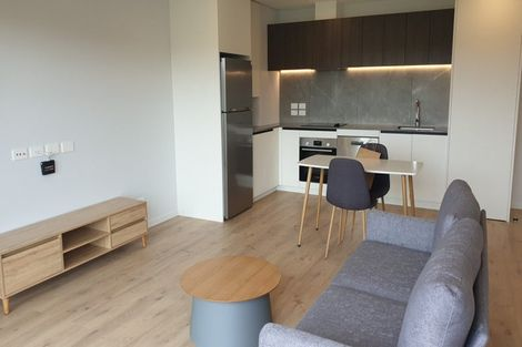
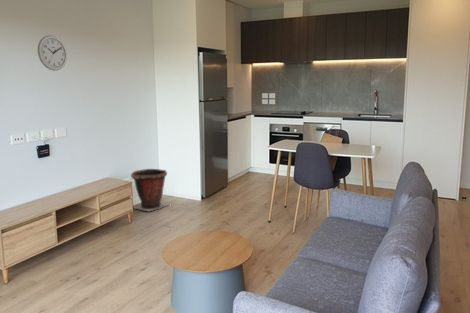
+ waste bin [130,168,169,212]
+ wall clock [37,34,68,72]
